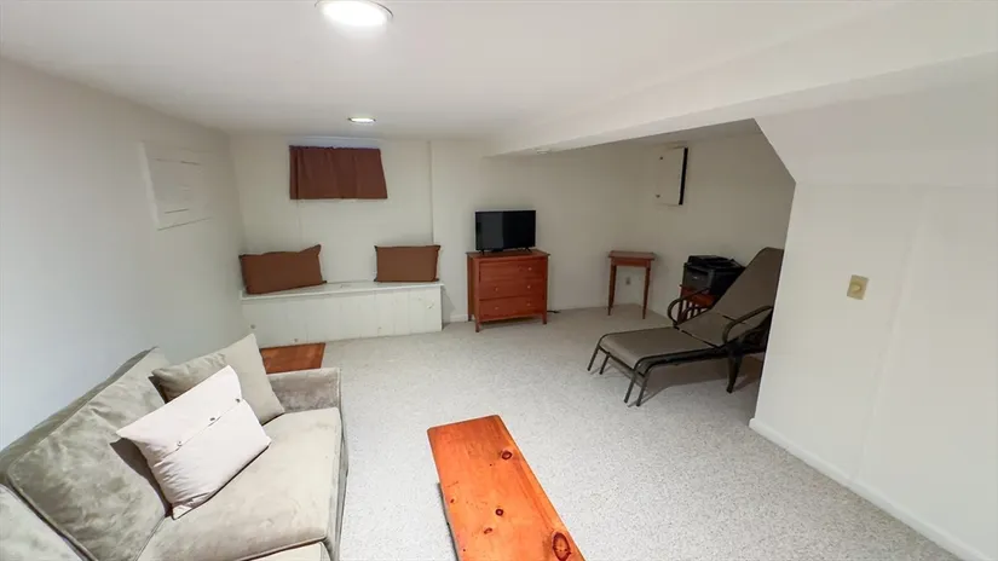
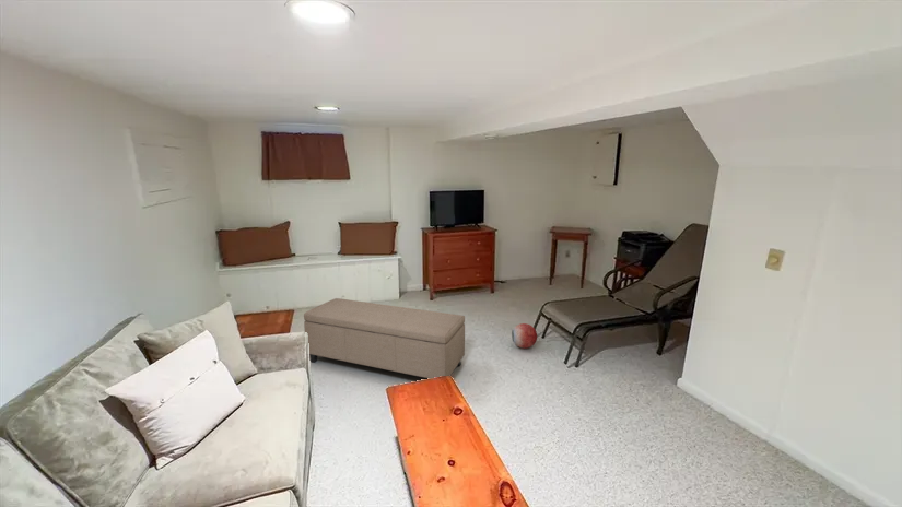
+ ottoman [303,297,466,379]
+ ball [511,322,538,350]
